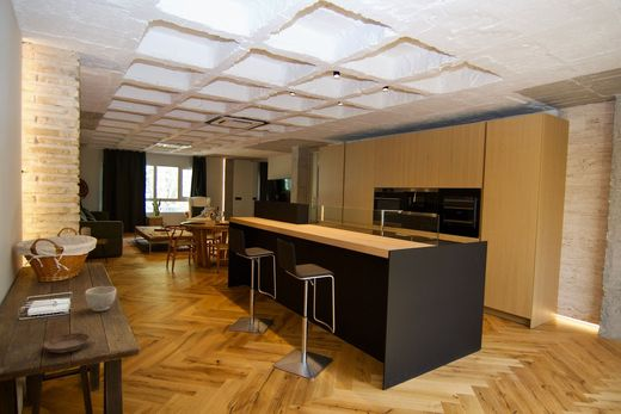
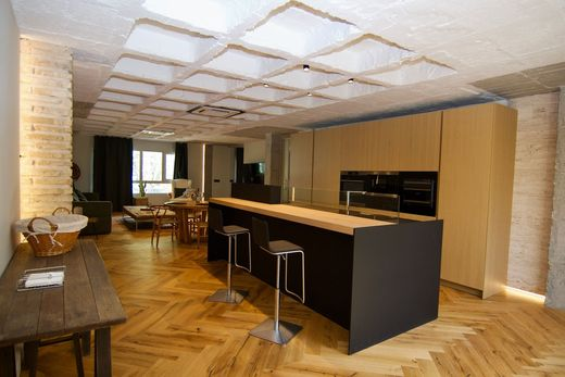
- saucer [43,332,91,354]
- bowl [85,285,117,313]
